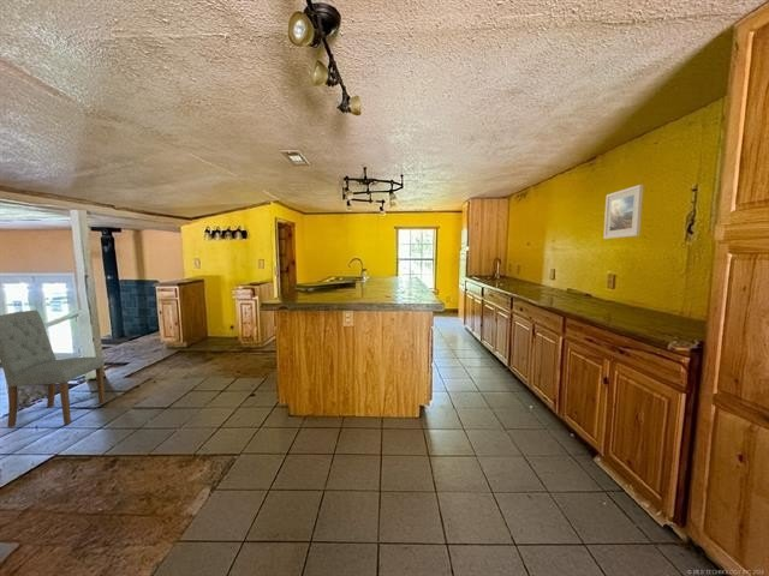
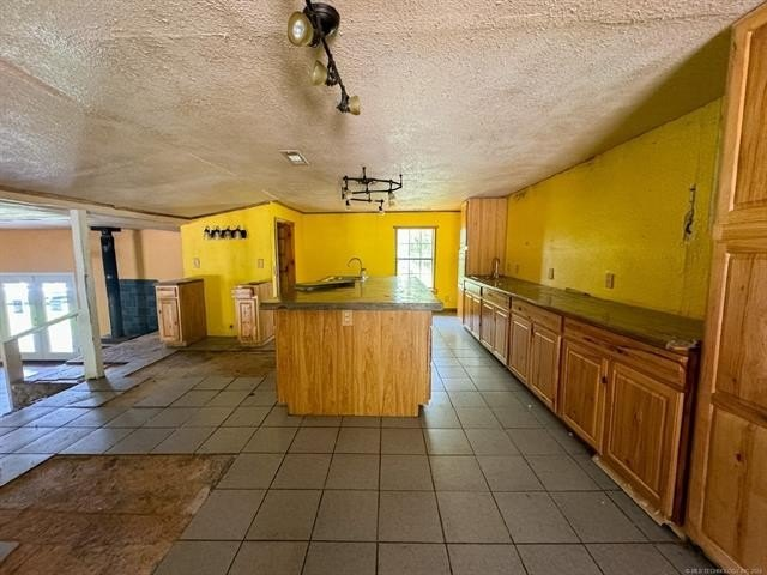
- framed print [602,184,644,240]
- dining chair [0,308,106,428]
